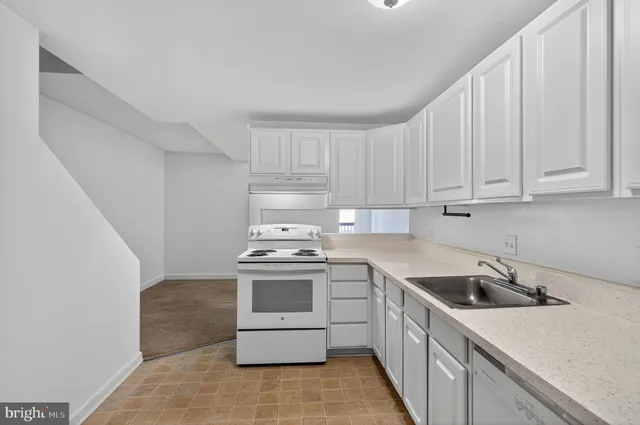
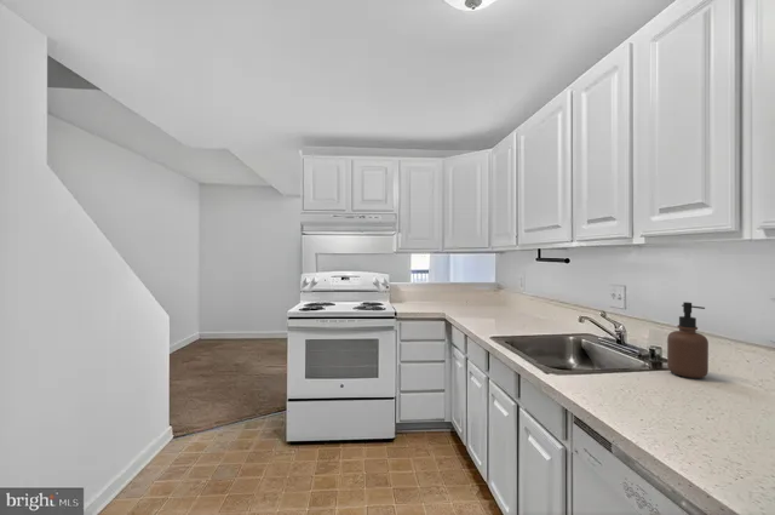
+ soap dispenser [666,301,710,379]
